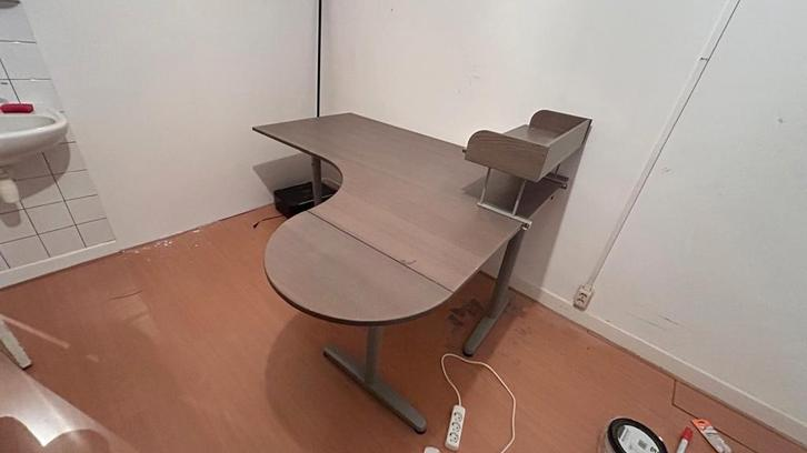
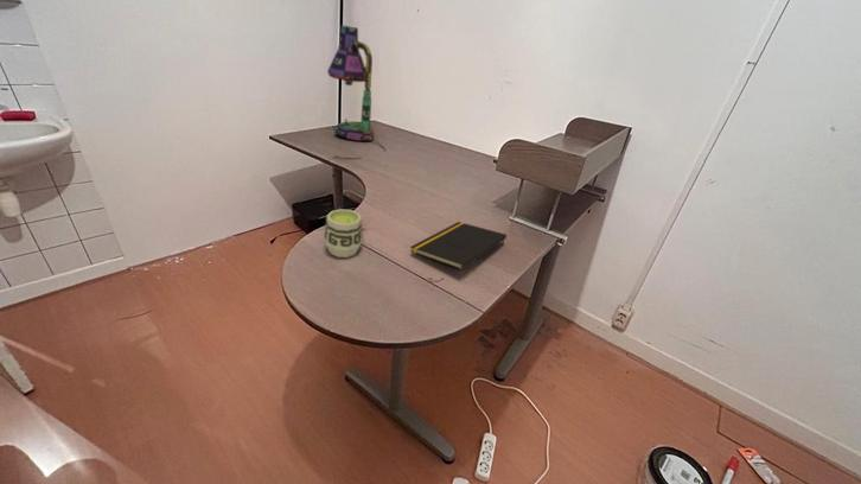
+ notepad [409,221,508,270]
+ desk lamp [326,24,387,160]
+ cup [323,208,364,259]
